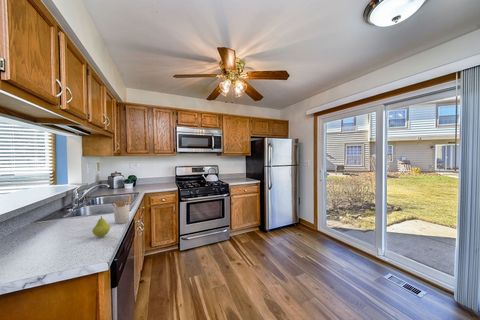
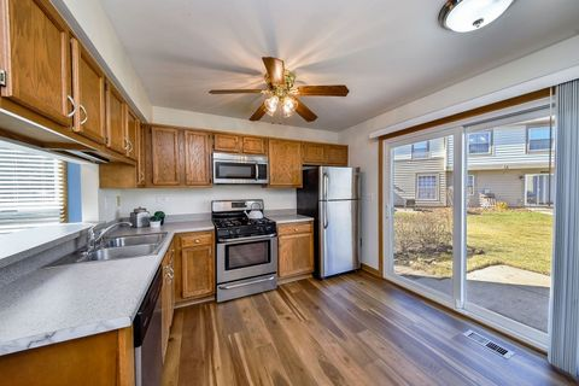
- utensil holder [109,195,132,225]
- fruit [91,215,111,238]
